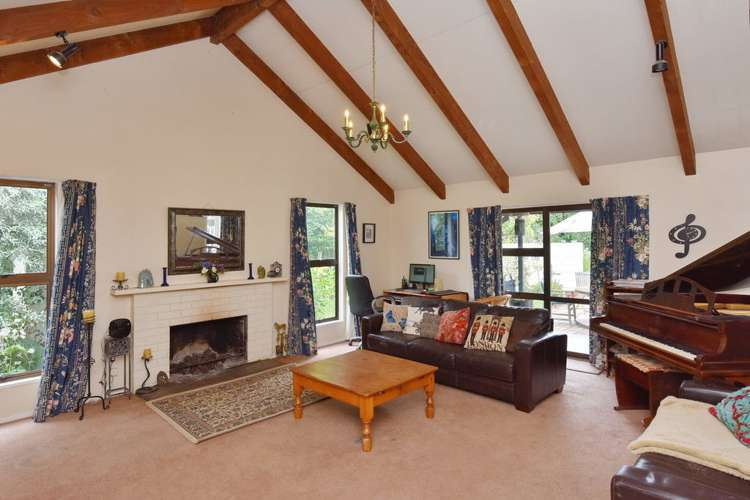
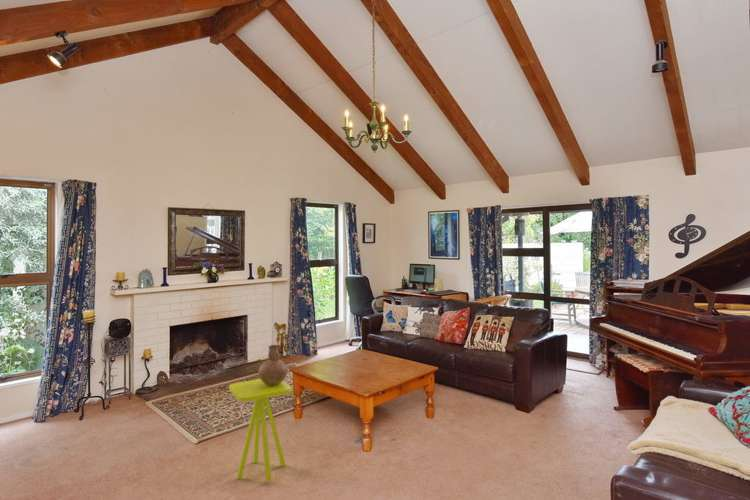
+ vase [257,344,289,385]
+ side table [228,378,292,483]
